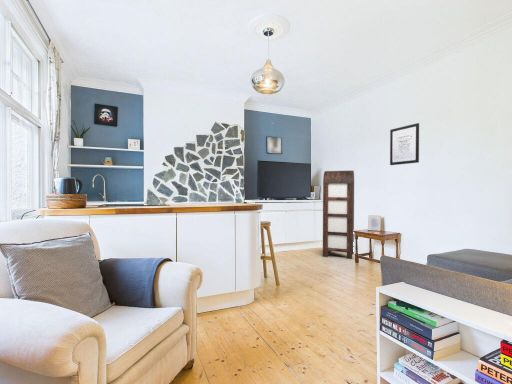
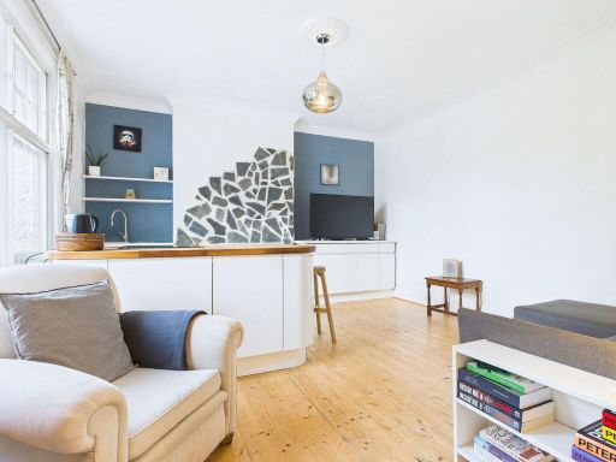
- wall art [389,122,420,166]
- bookshelf [322,169,355,260]
